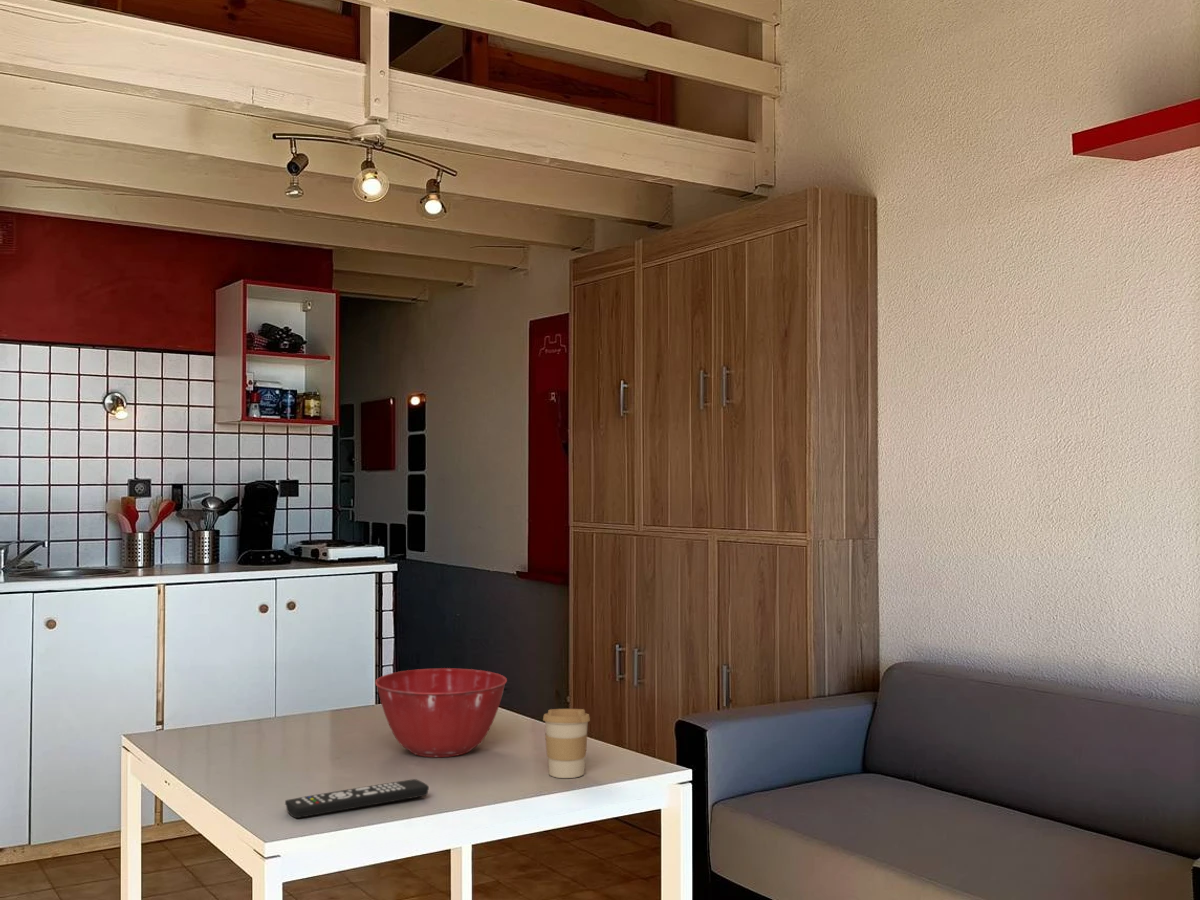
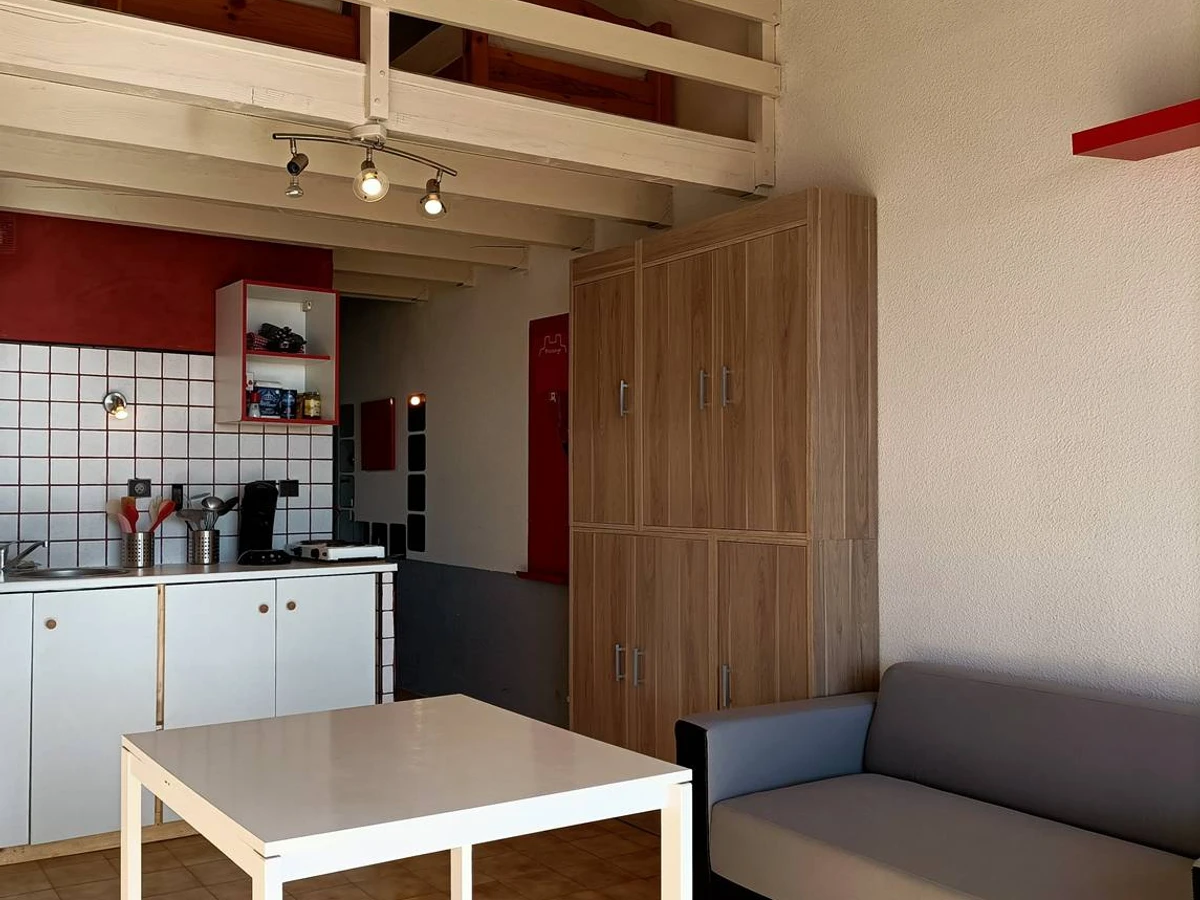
- coffee cup [542,708,591,779]
- remote control [284,778,430,819]
- mixing bowl [374,667,508,758]
